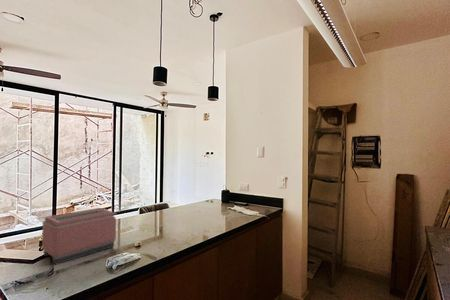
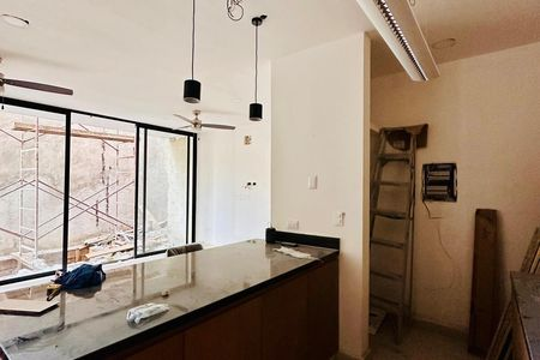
- toaster [41,207,118,265]
